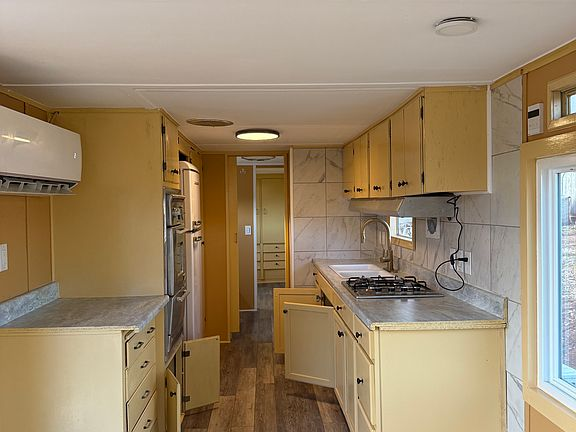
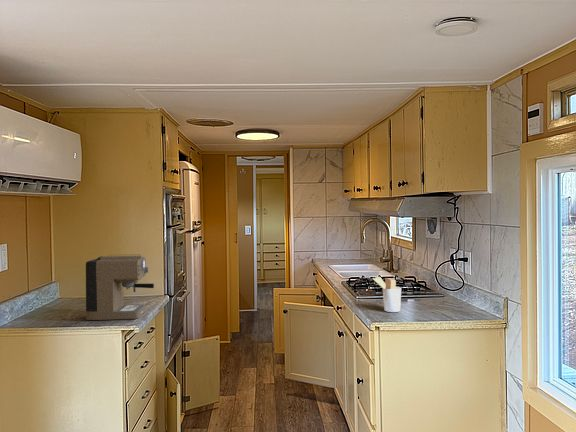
+ utensil holder [372,276,402,313]
+ coffee maker [85,253,155,321]
